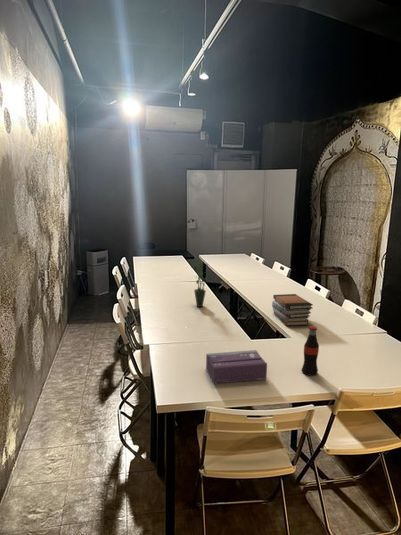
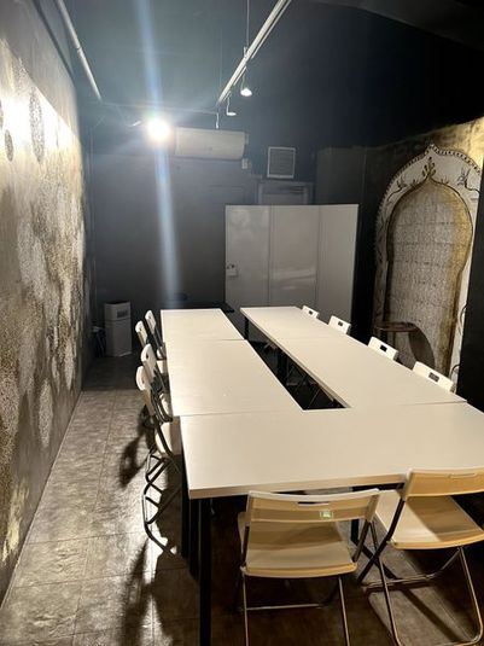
- tissue box [205,349,268,385]
- book stack [271,293,314,327]
- bottle [301,325,320,377]
- potted plant [190,260,212,308]
